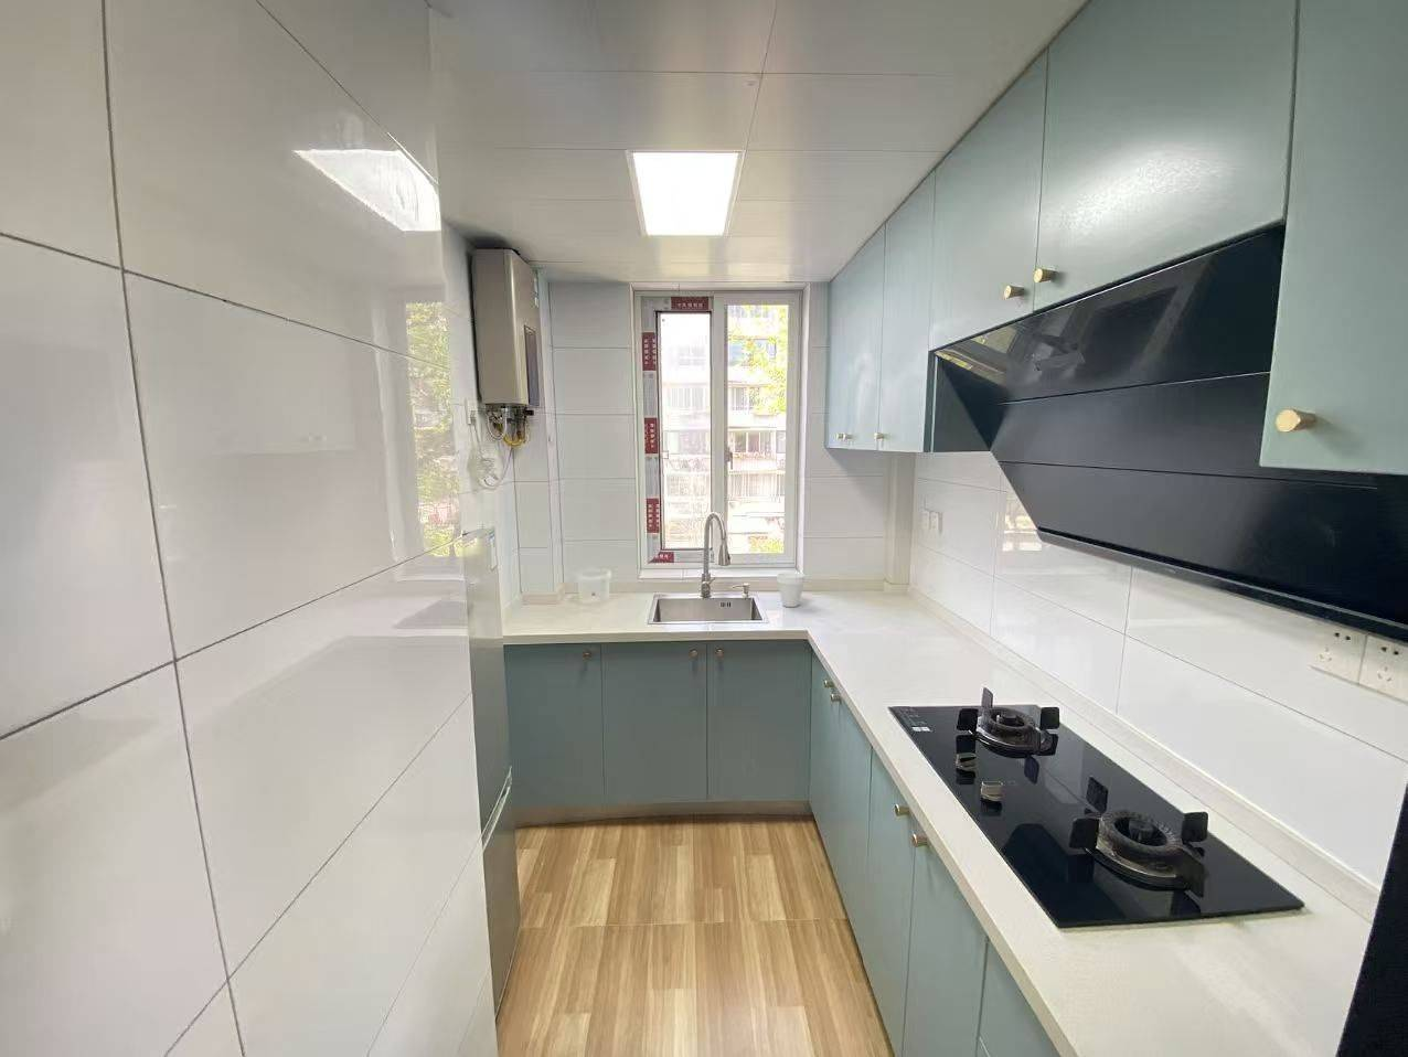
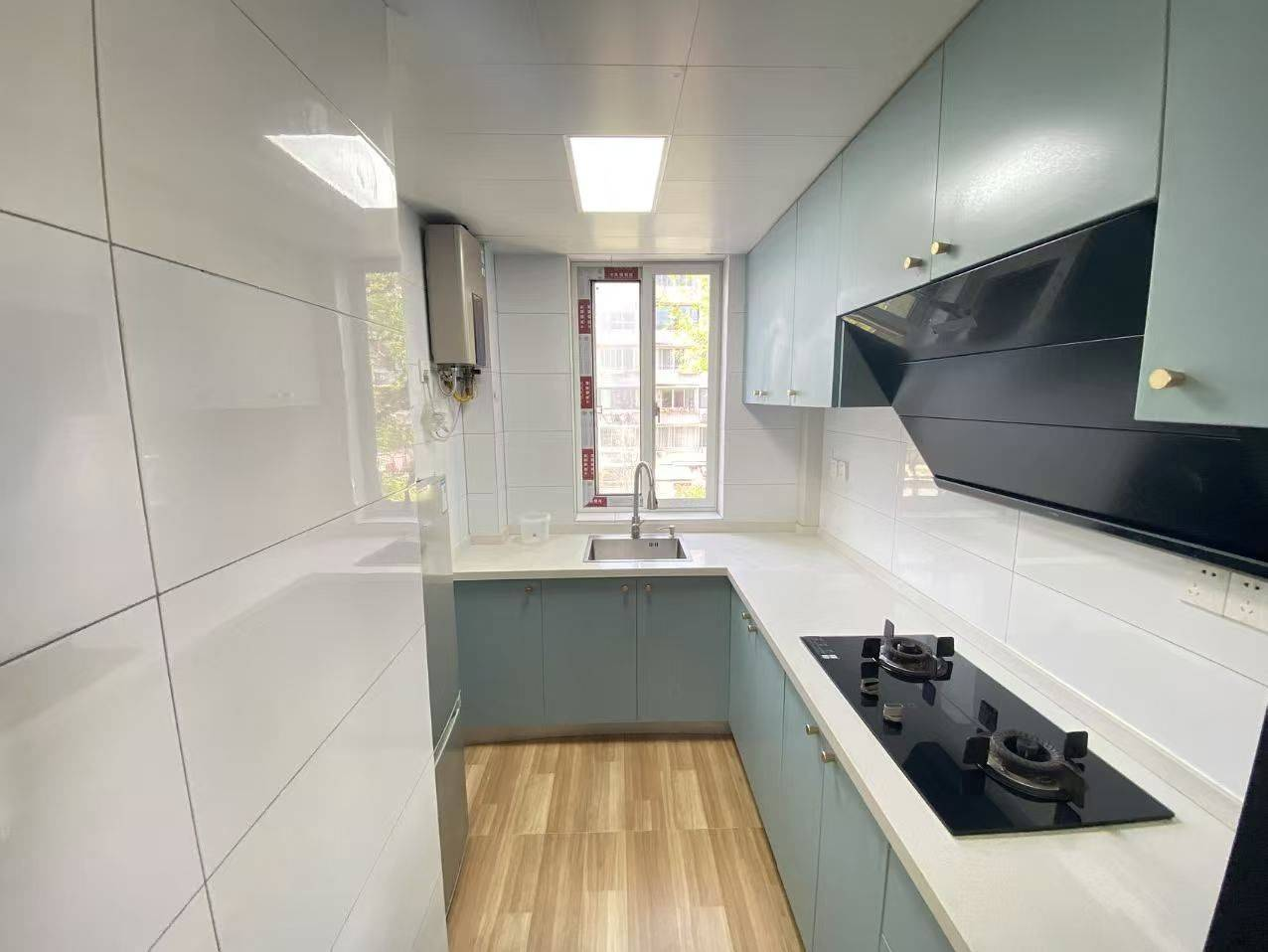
- cup [776,572,805,608]
